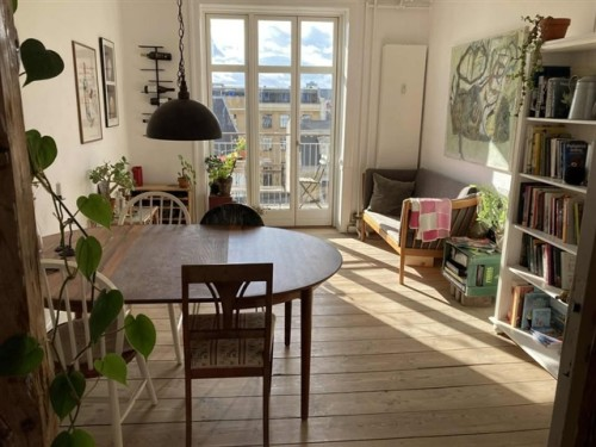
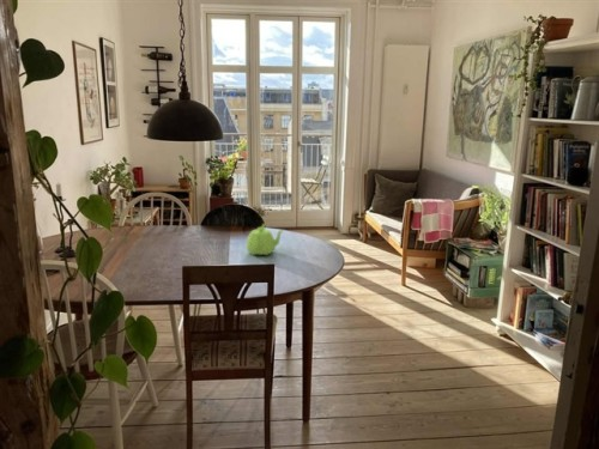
+ teapot [246,223,285,256]
